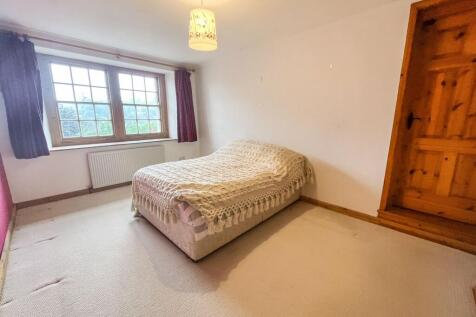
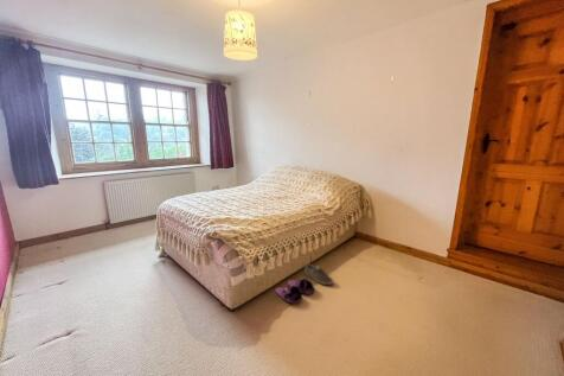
+ sneaker [303,261,334,286]
+ slippers [274,276,315,304]
